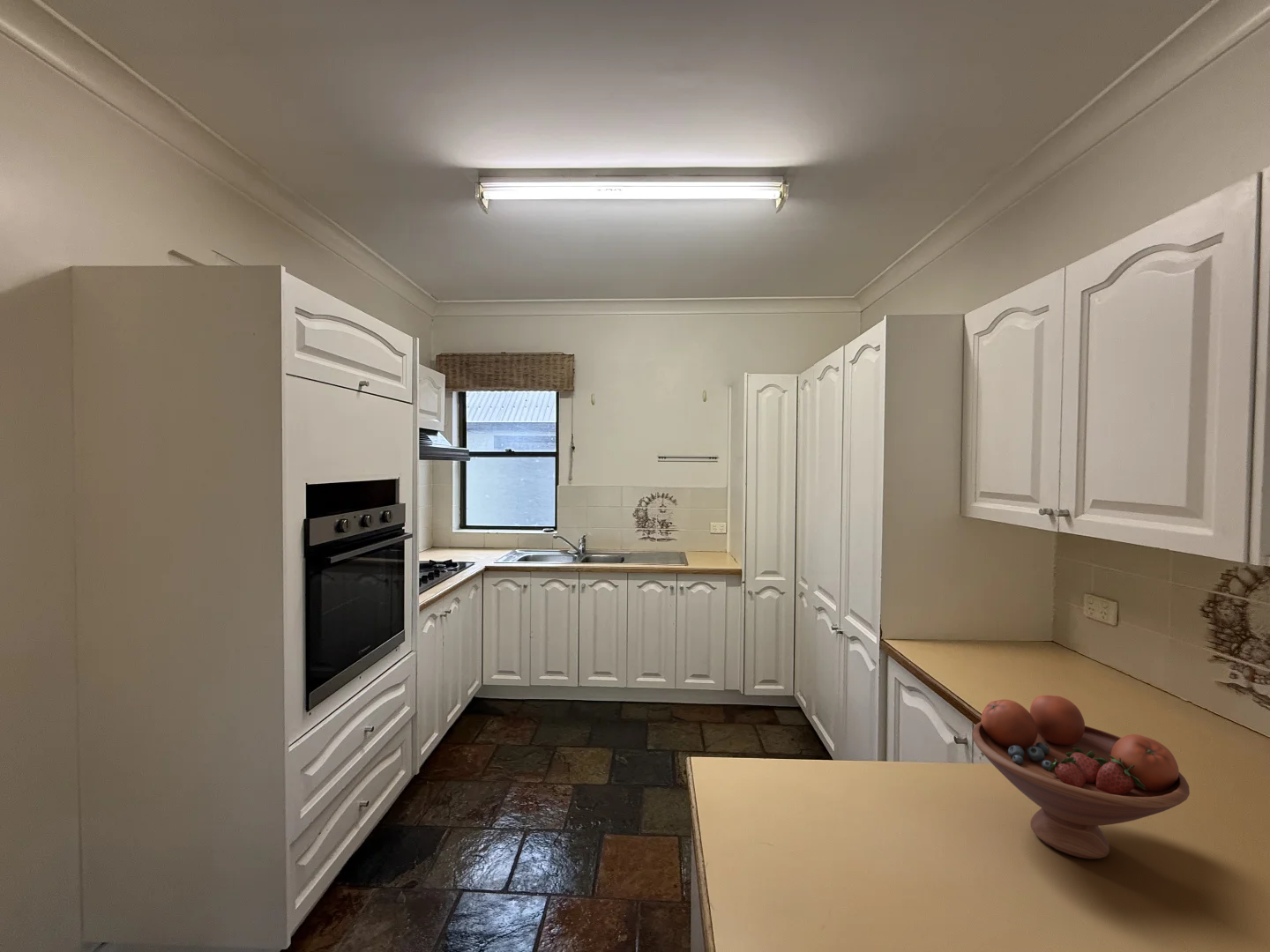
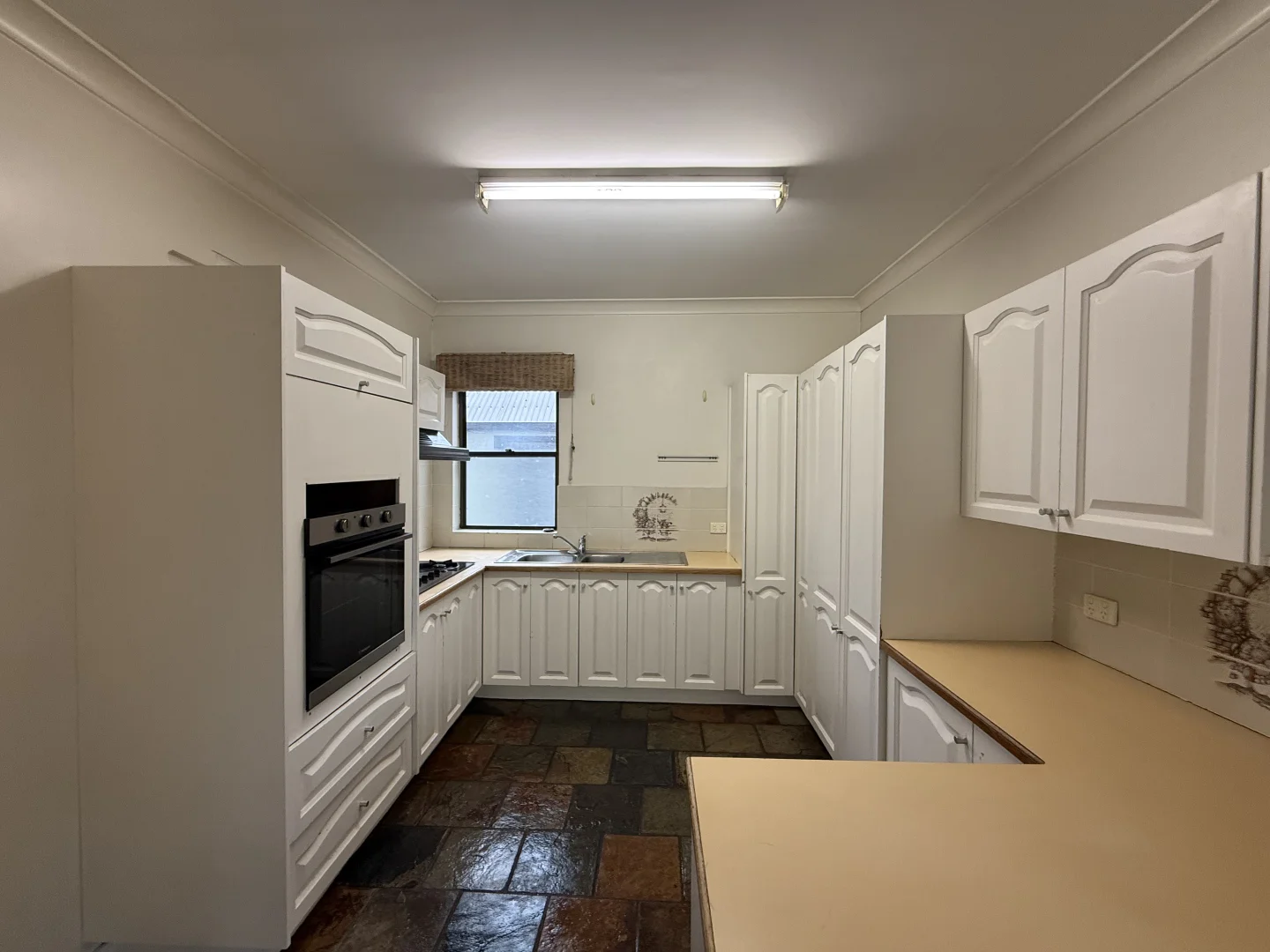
- fruit bowl [971,695,1191,860]
